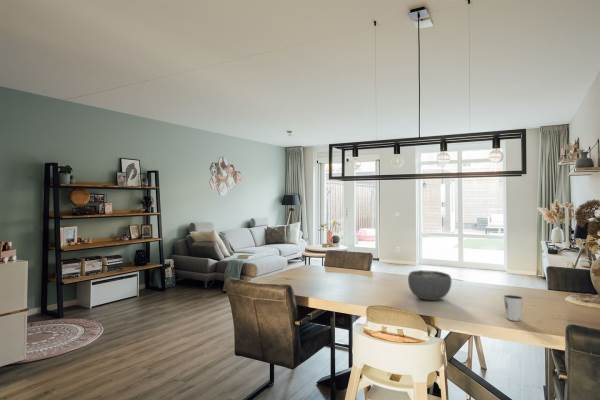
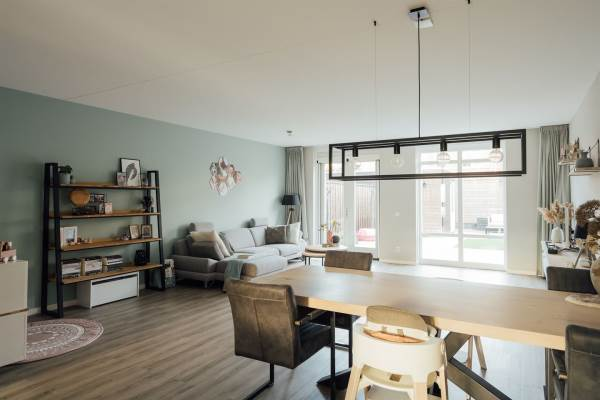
- bowl [407,269,452,301]
- dixie cup [502,294,524,322]
